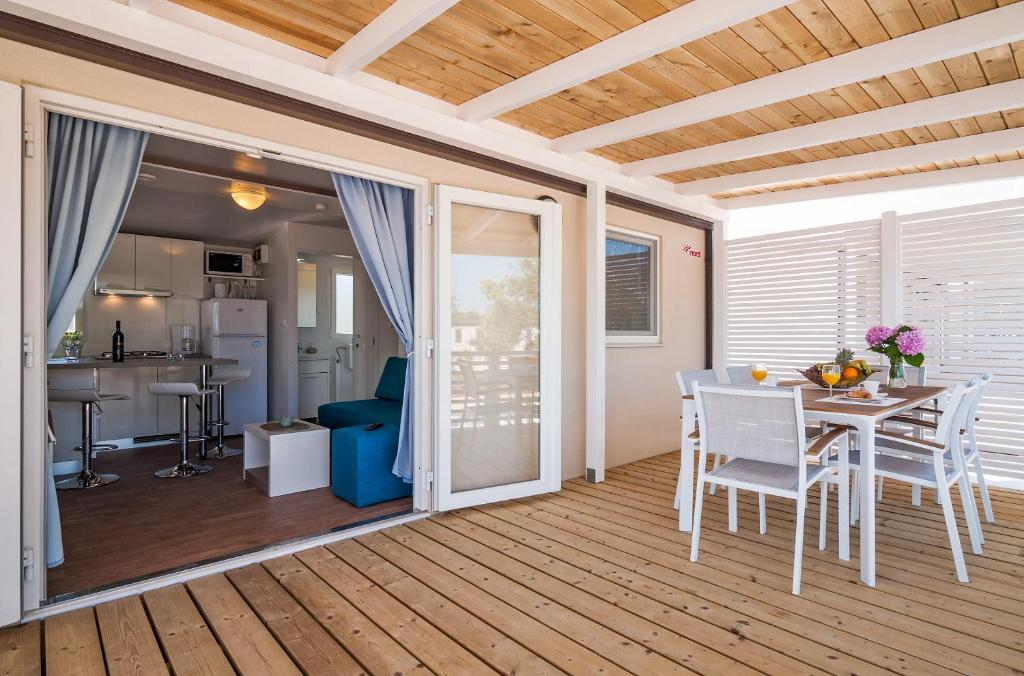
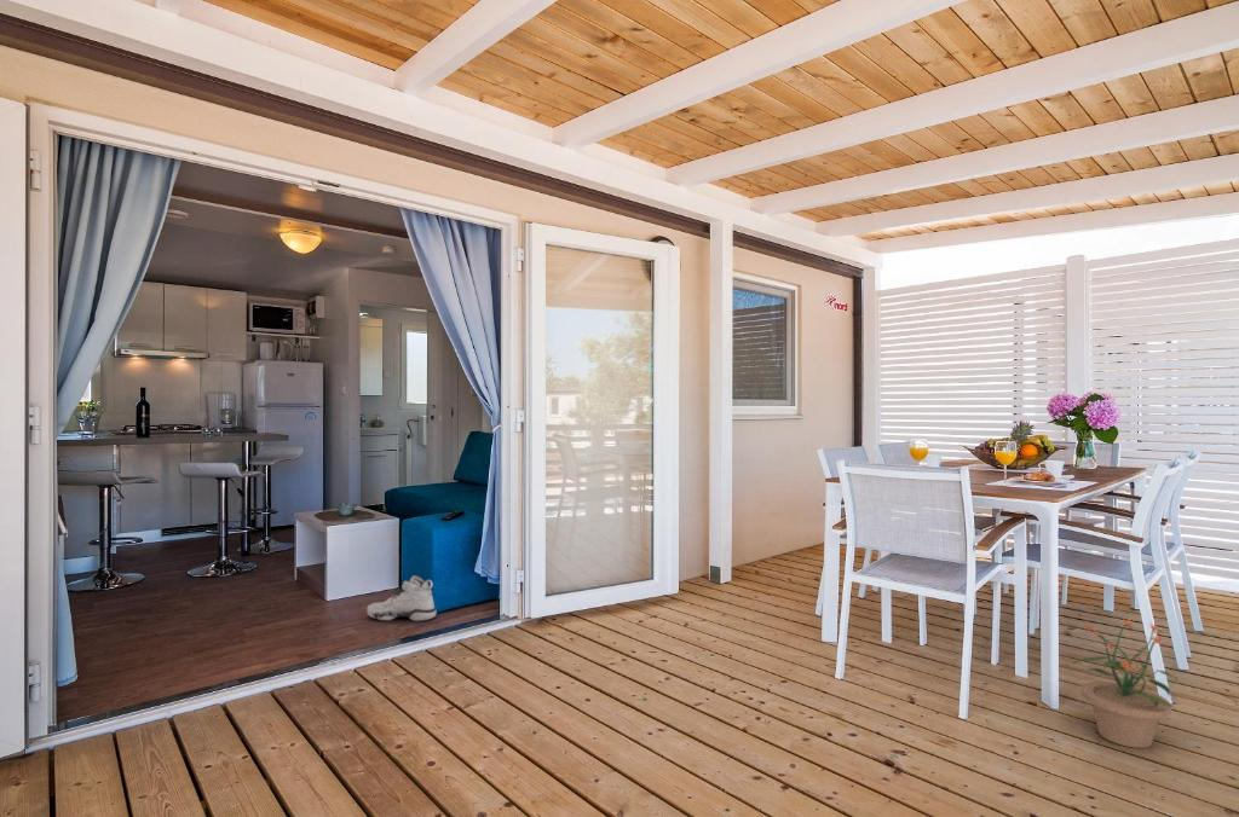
+ potted plant [1072,616,1179,749]
+ sneaker [365,574,437,622]
